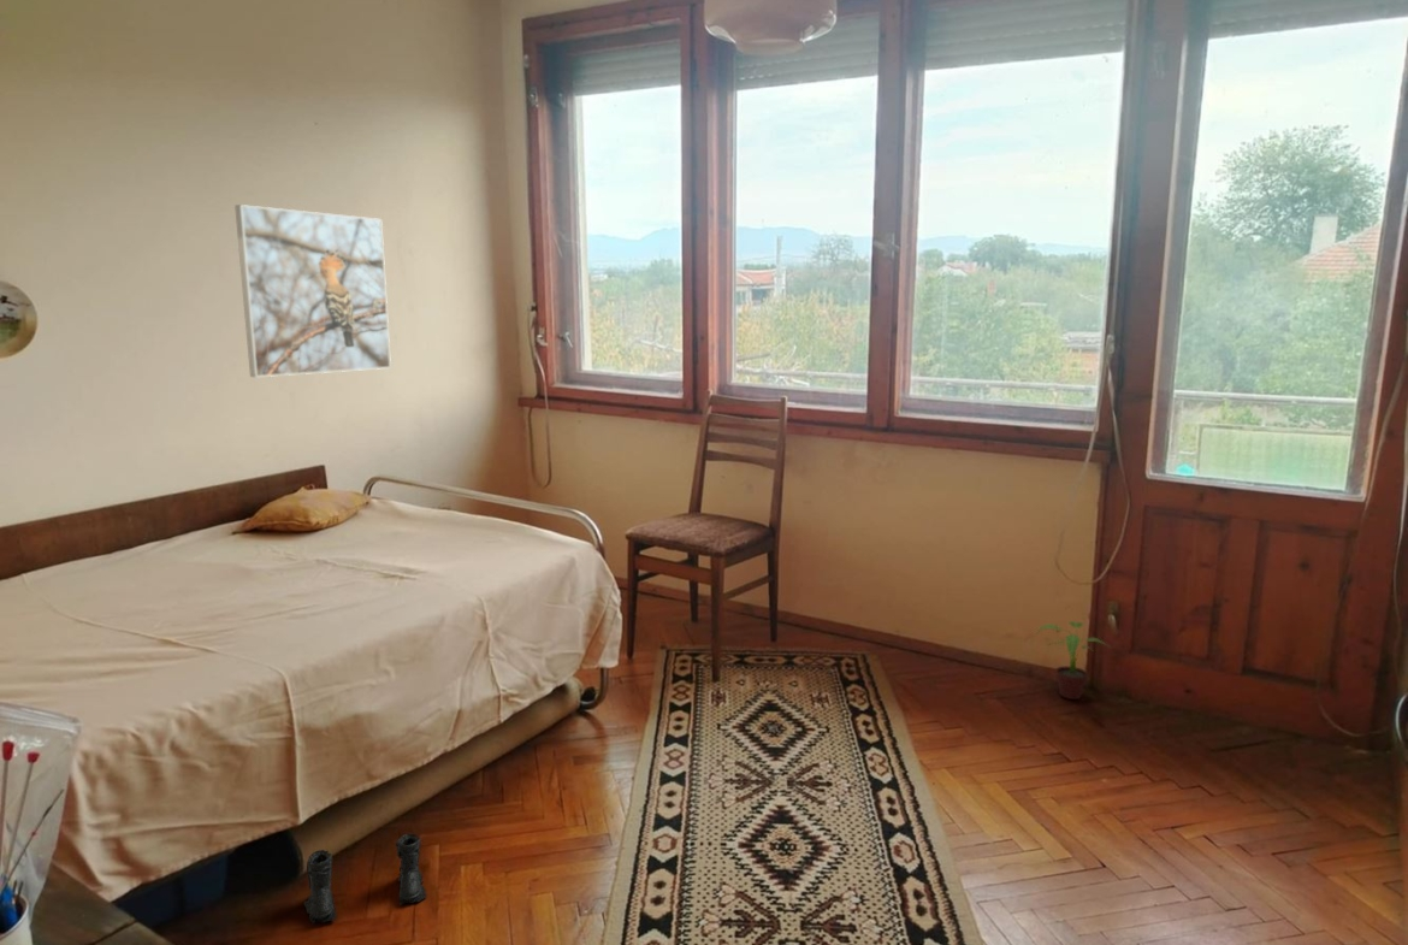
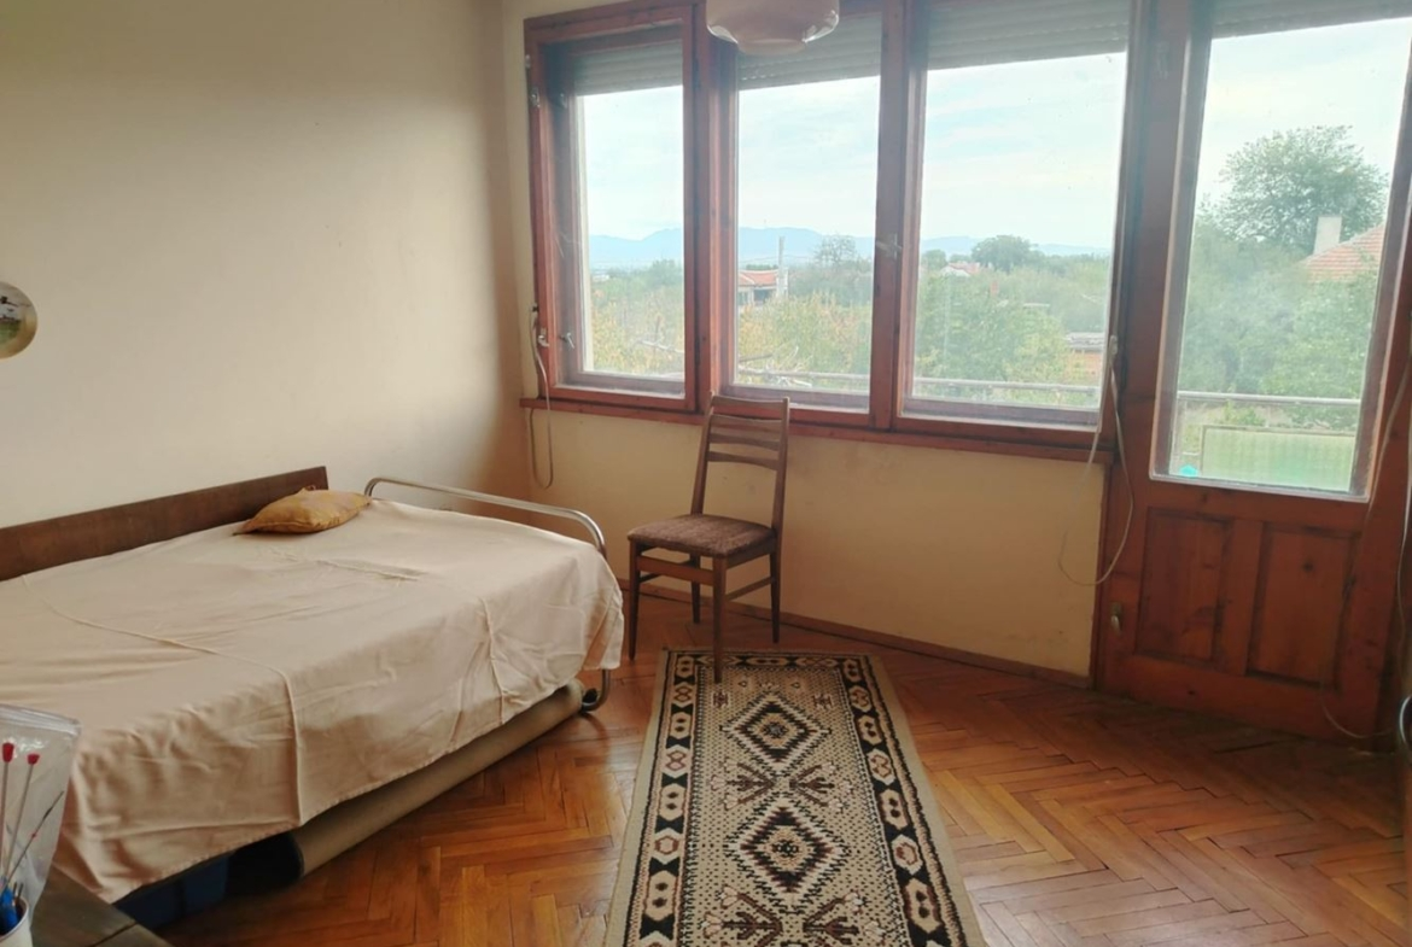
- potted plant [1034,620,1112,701]
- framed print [233,203,392,378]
- boots [302,833,428,925]
